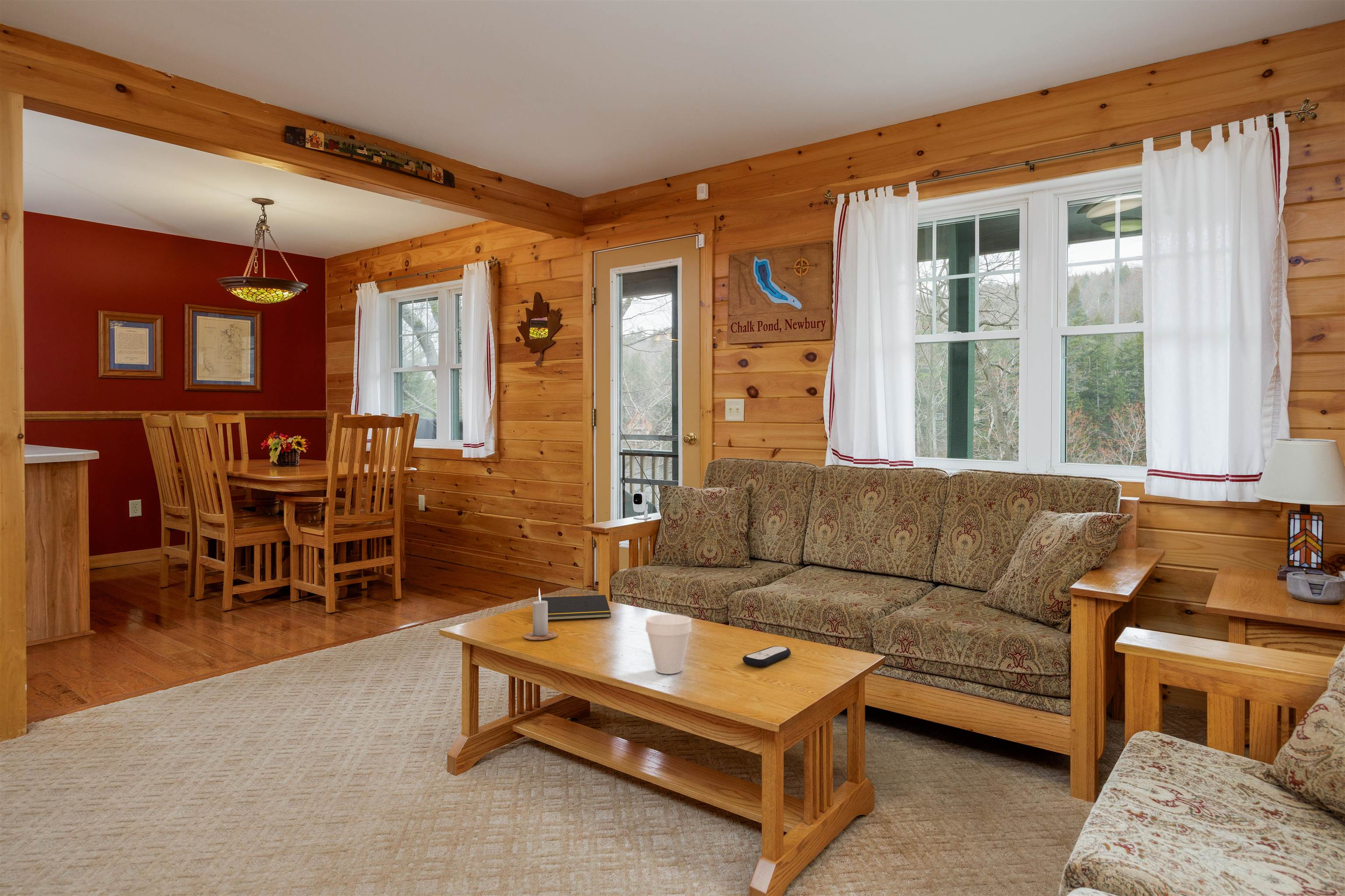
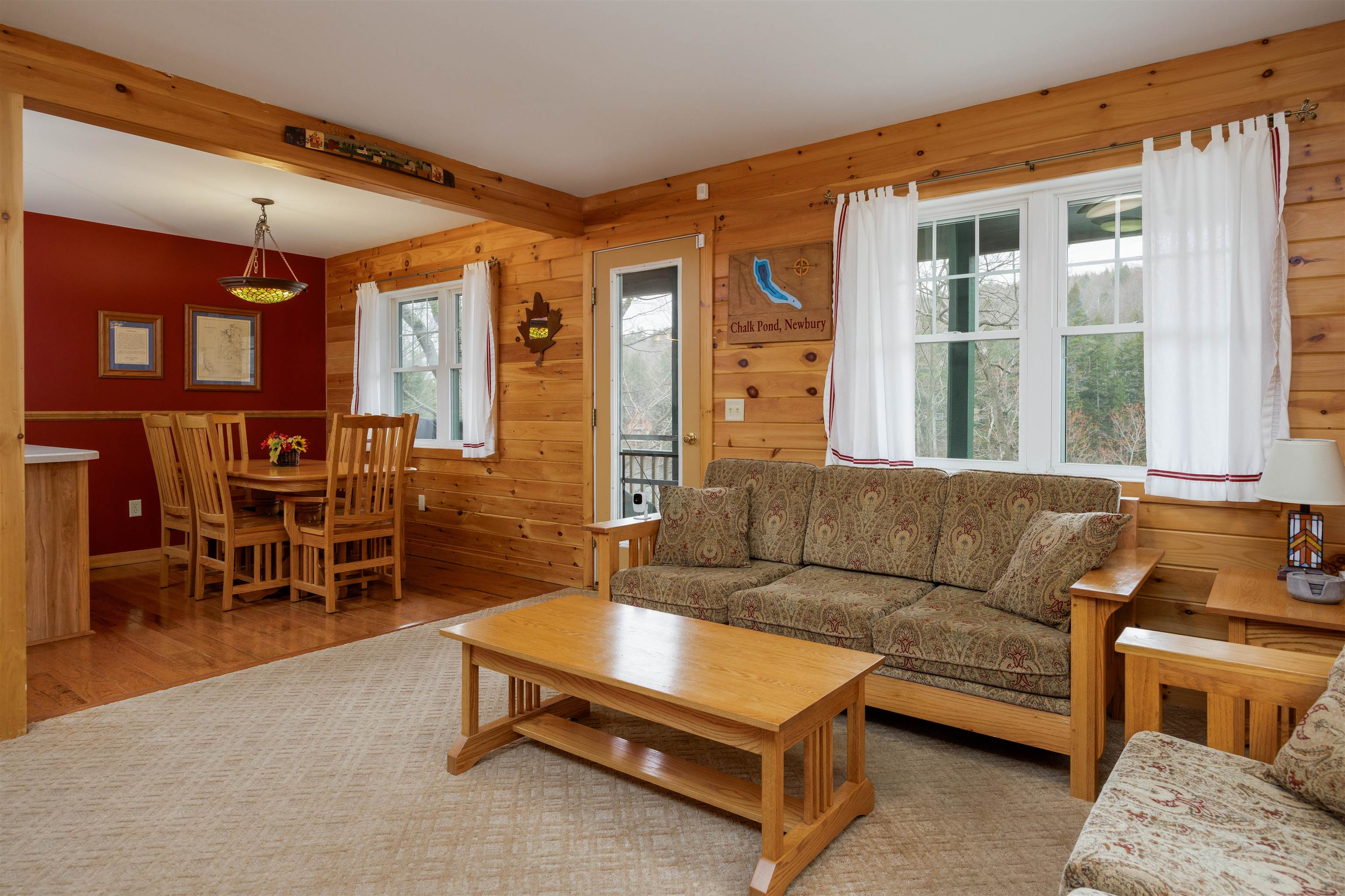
- remote control [742,646,791,667]
- cup [645,614,692,675]
- notepad [541,594,611,621]
- candle [523,587,558,640]
